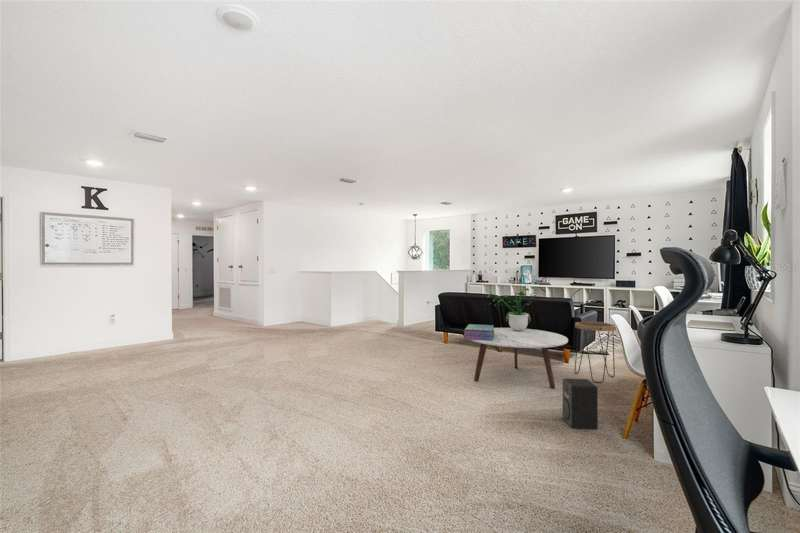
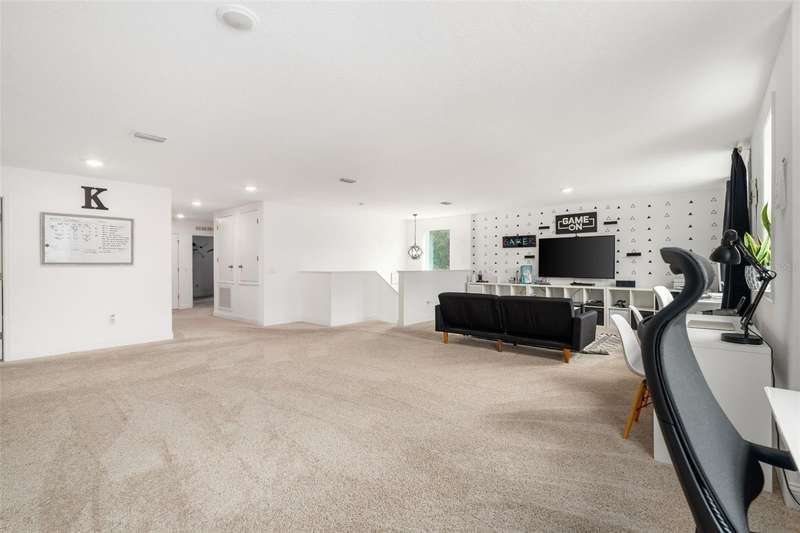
- side table [574,320,618,384]
- speaker [561,378,599,430]
- stack of books [463,323,495,341]
- potted plant [486,280,537,331]
- coffee table [468,327,569,389]
